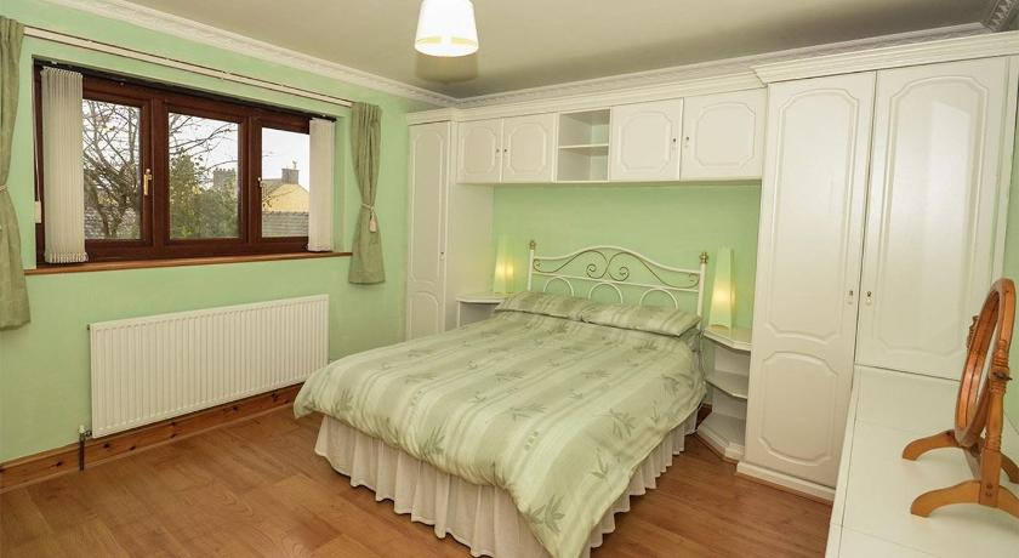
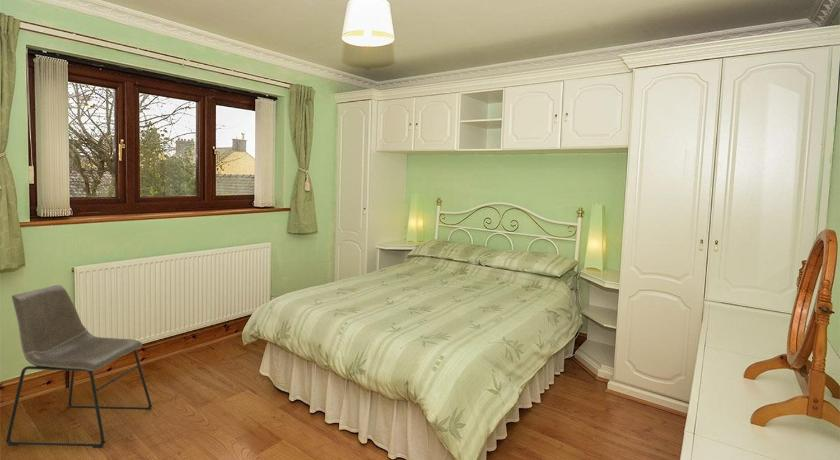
+ chair [5,284,153,449]
